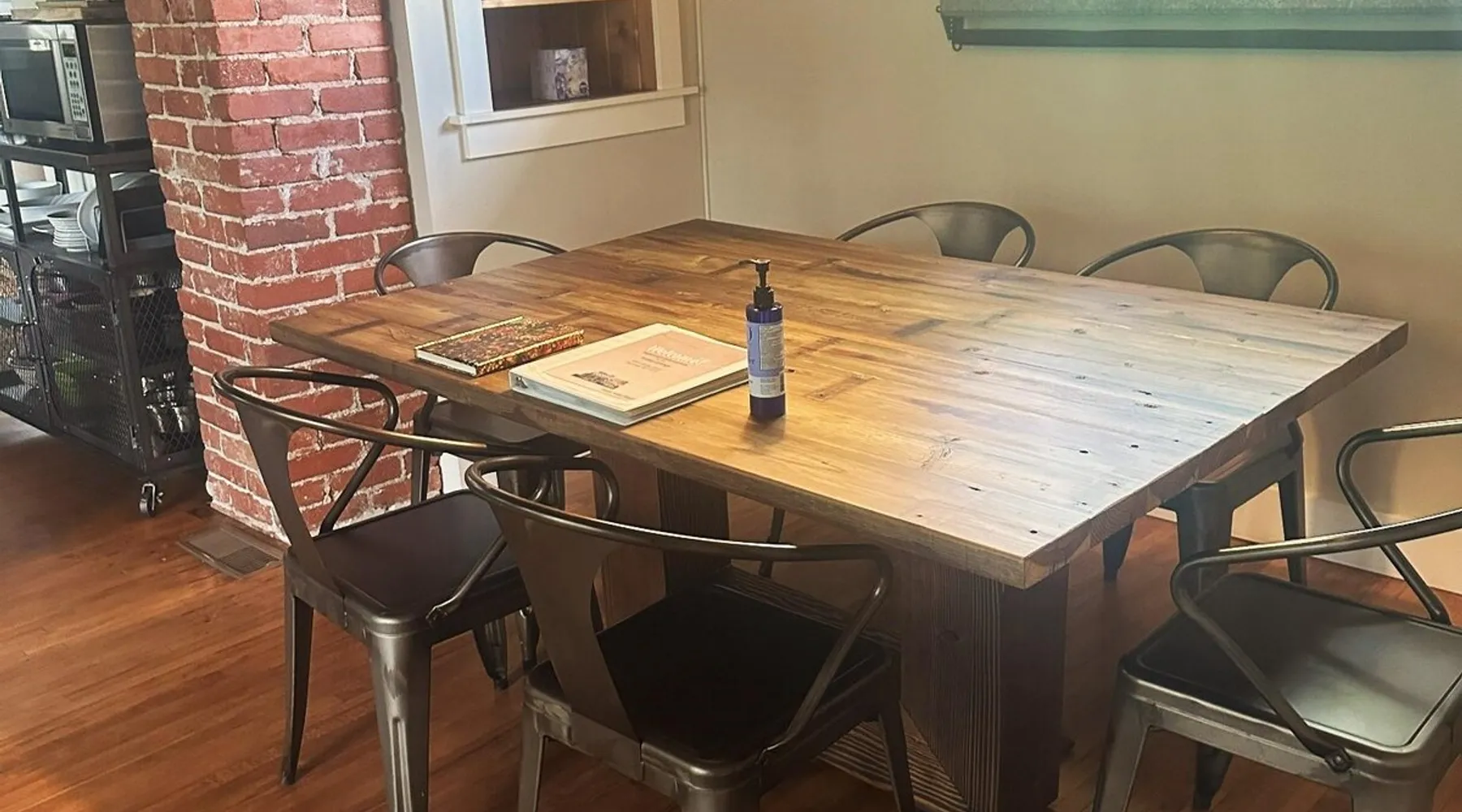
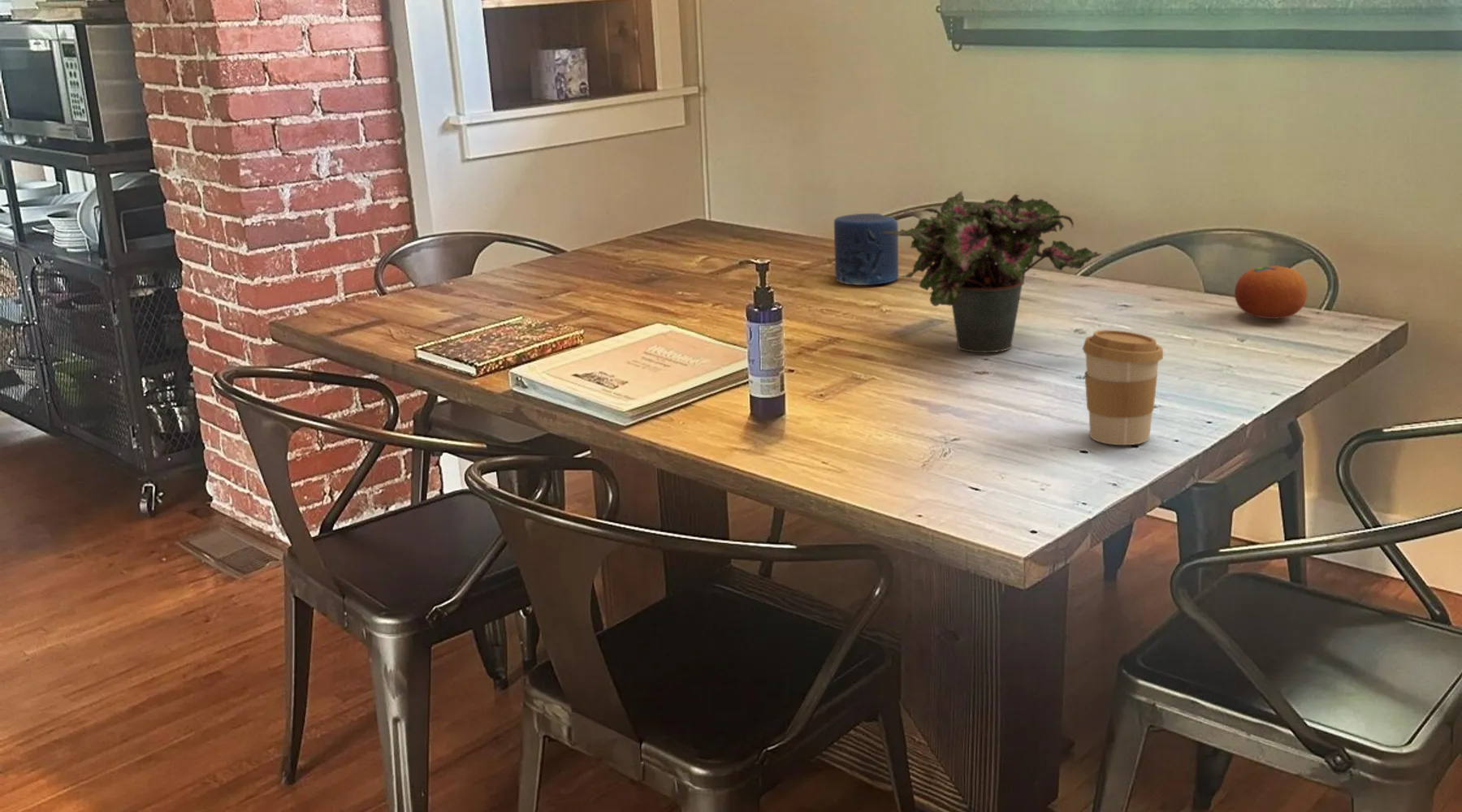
+ potted plant [880,190,1104,353]
+ fruit [1234,266,1308,320]
+ candle [833,213,899,286]
+ coffee cup [1082,329,1164,446]
